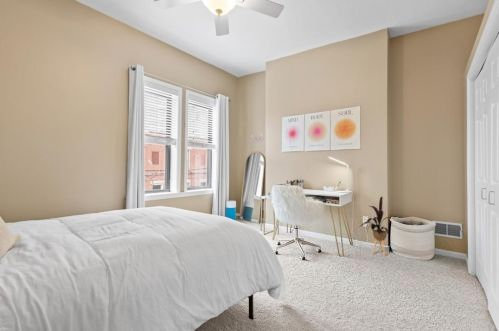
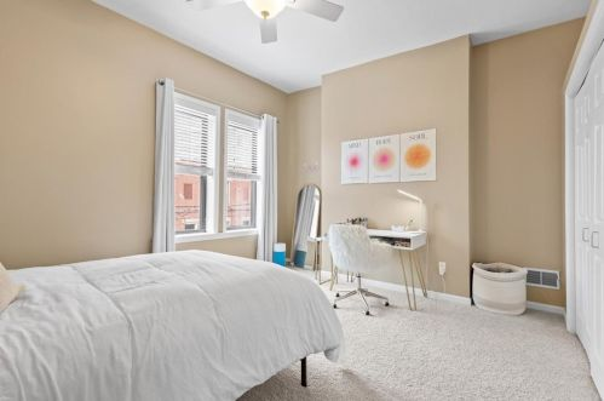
- house plant [359,196,394,257]
